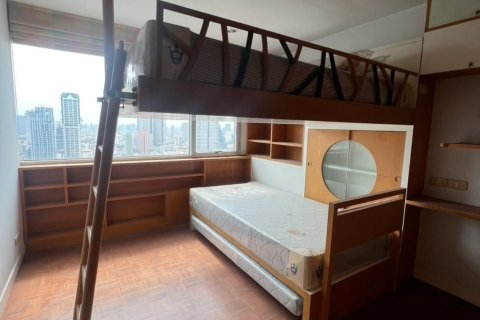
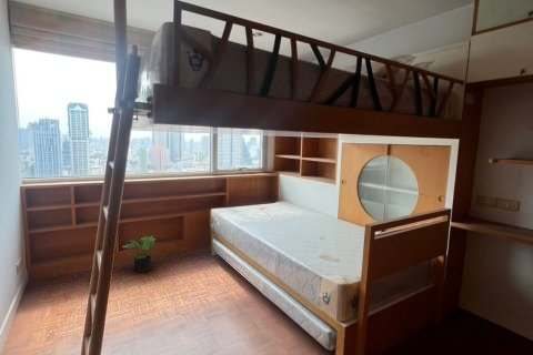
+ potted plant [120,235,158,274]
